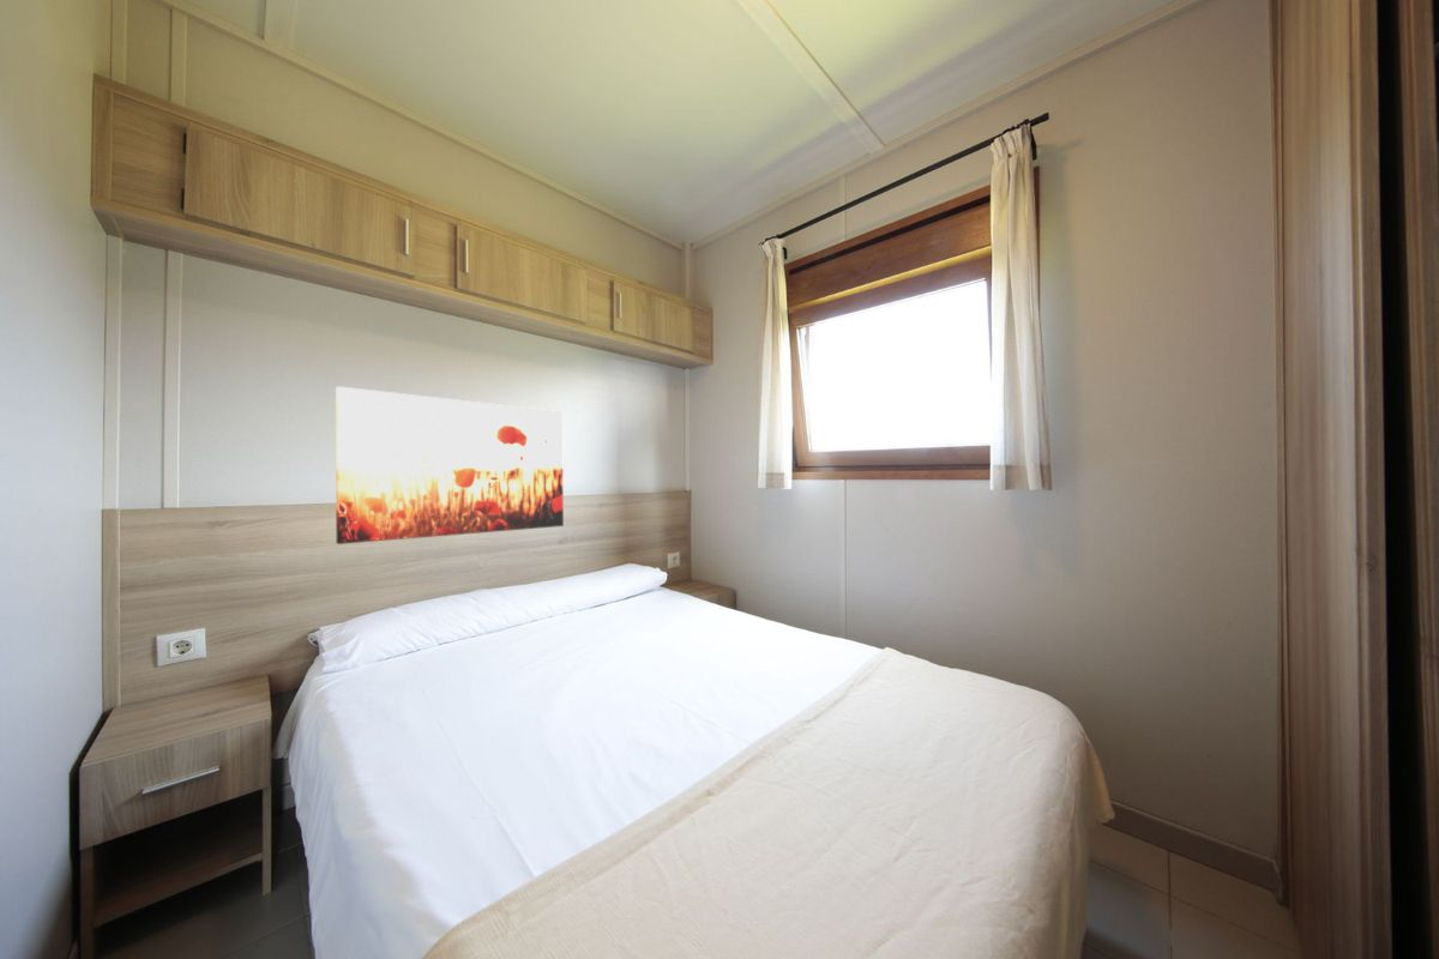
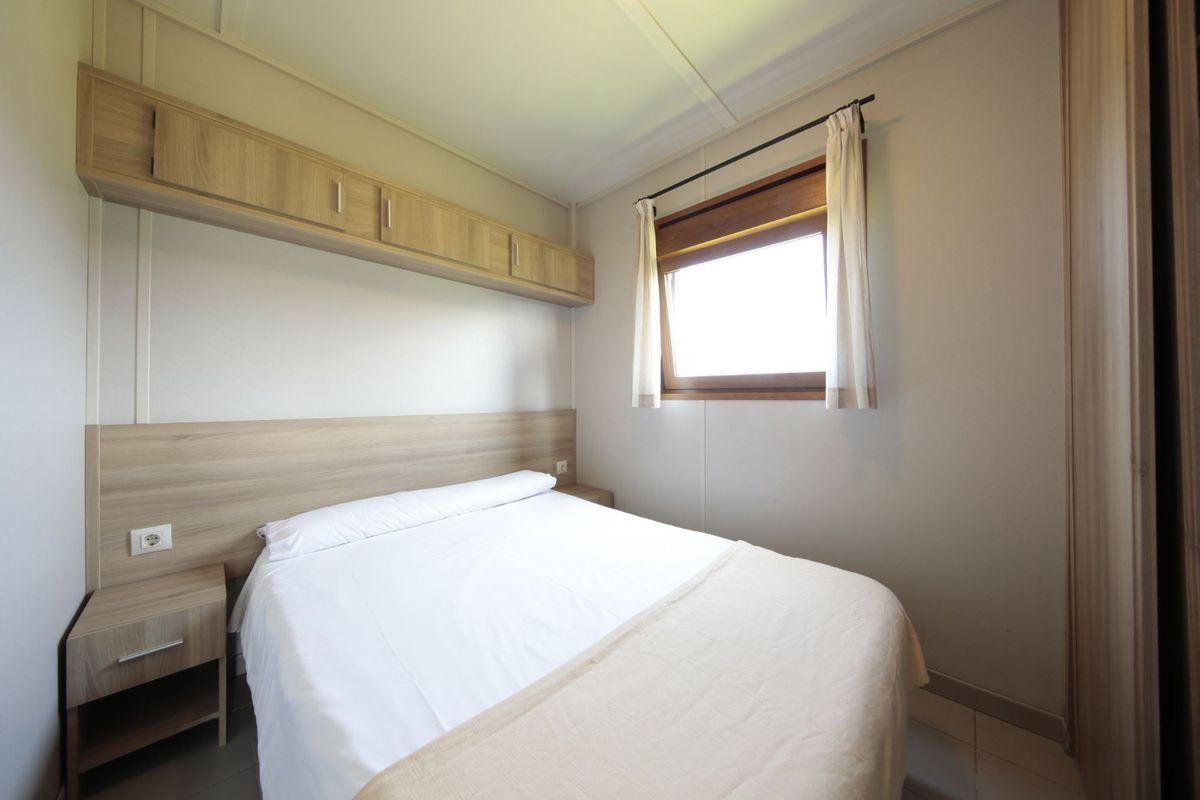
- wall art [335,385,565,545]
